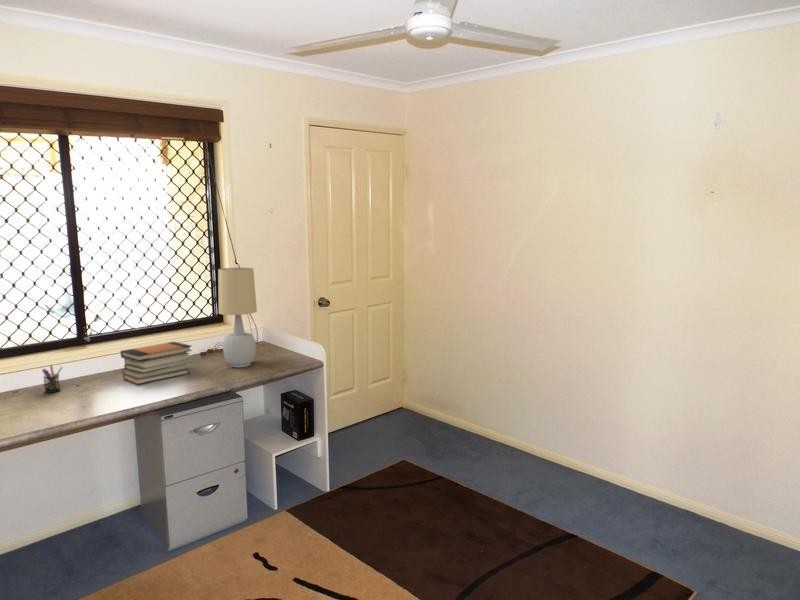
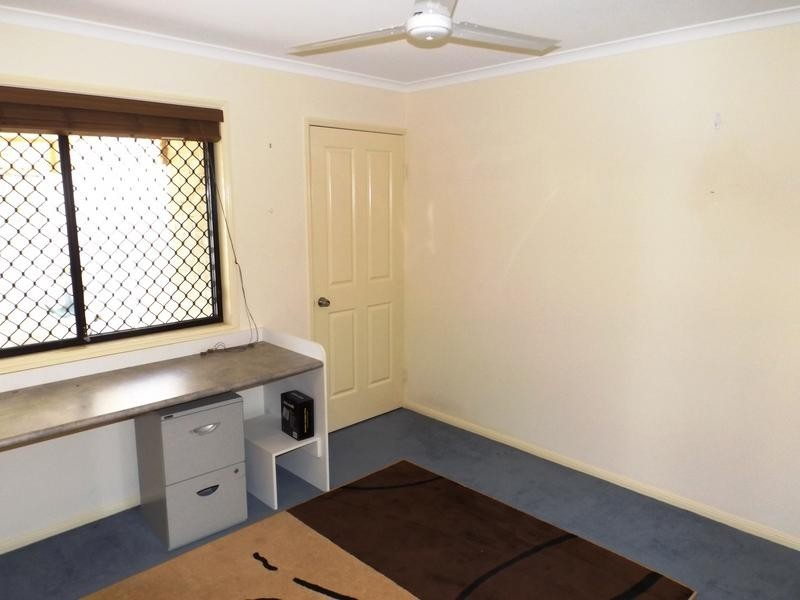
- pen holder [41,364,64,394]
- table lamp [217,267,258,368]
- book stack [119,341,193,385]
